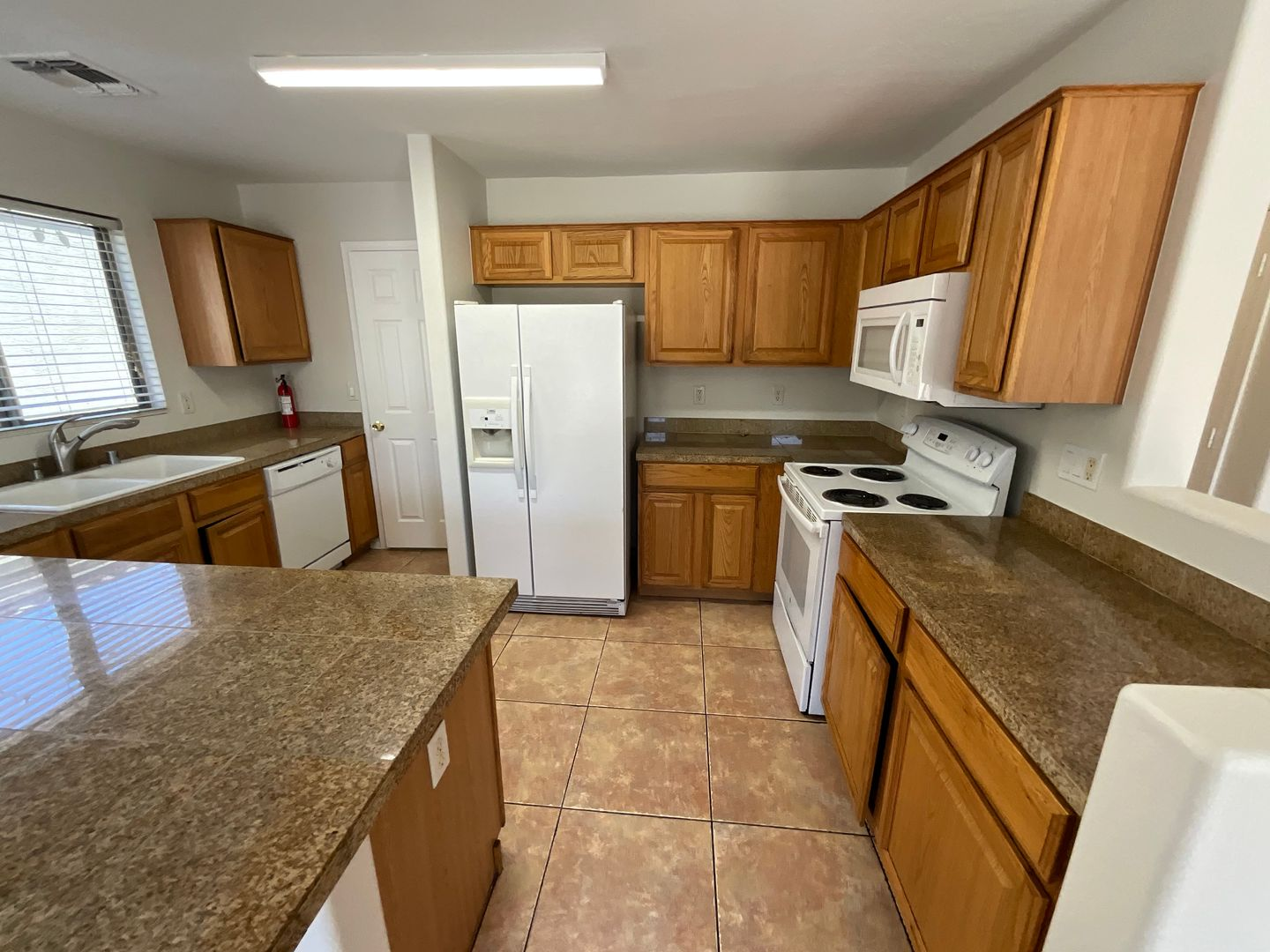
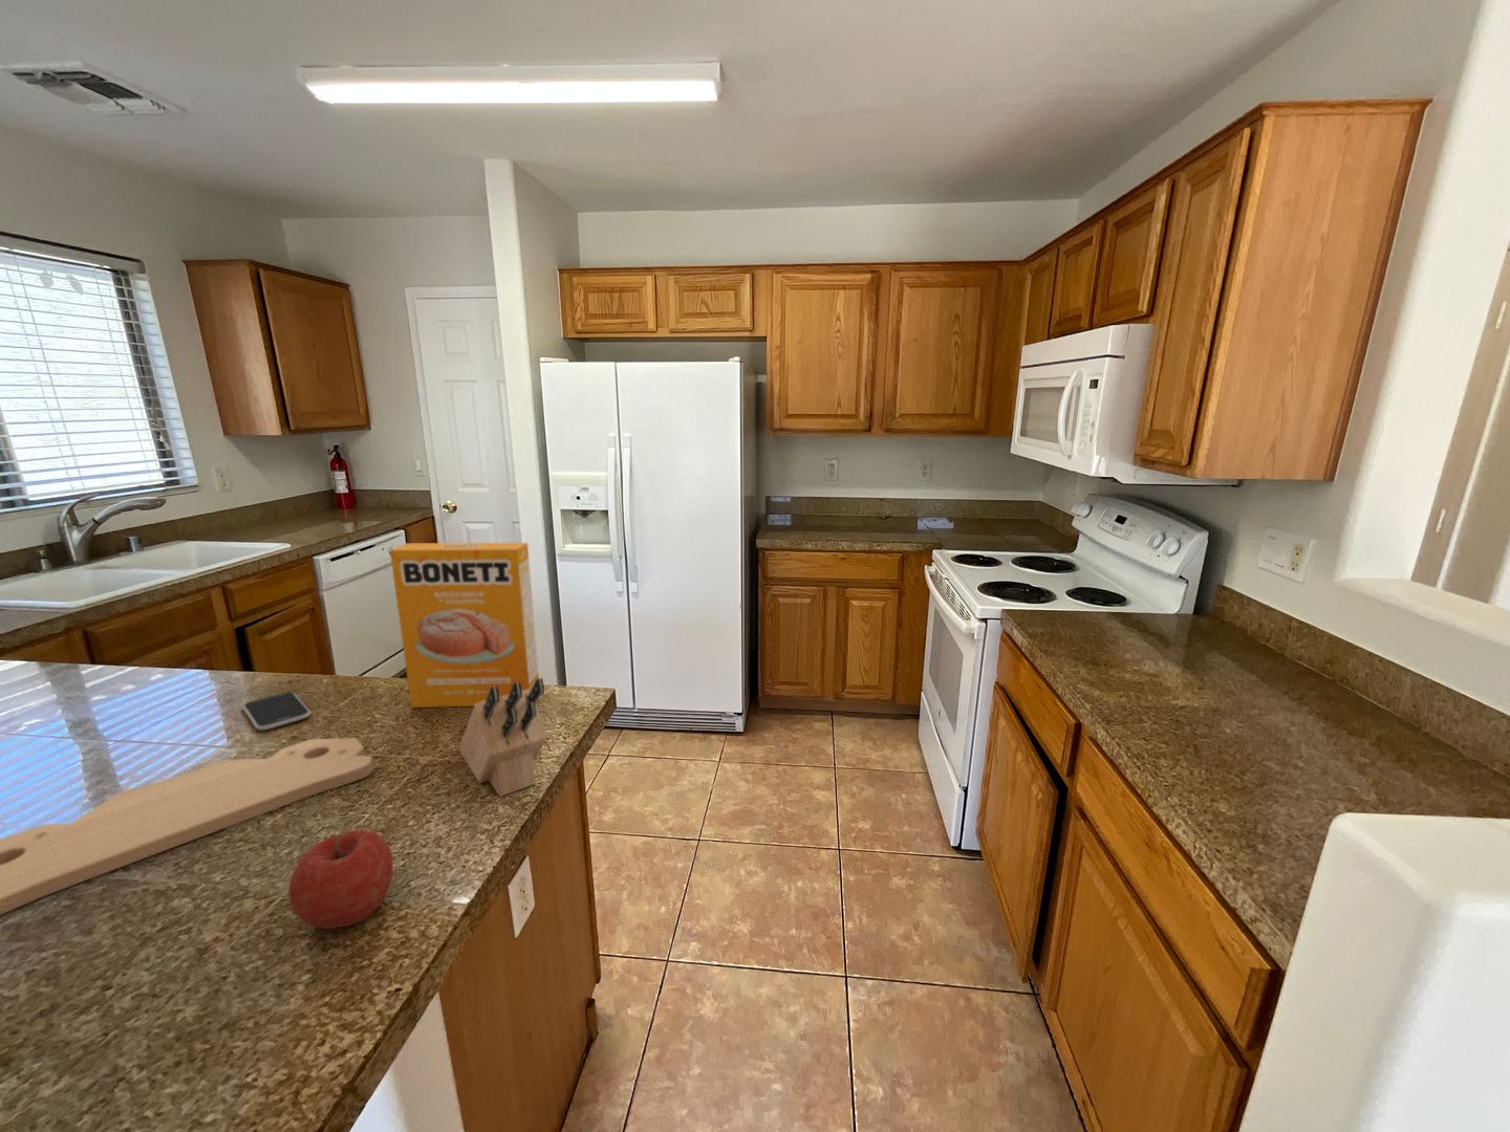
+ cereal box [389,542,540,709]
+ cutting board [0,737,375,916]
+ smartphone [243,691,312,731]
+ knife block [458,677,548,798]
+ fruit [288,829,395,930]
